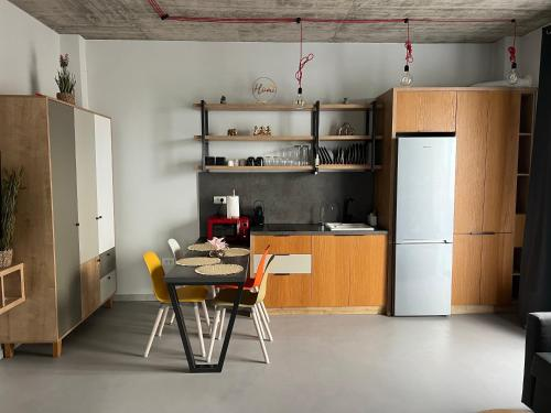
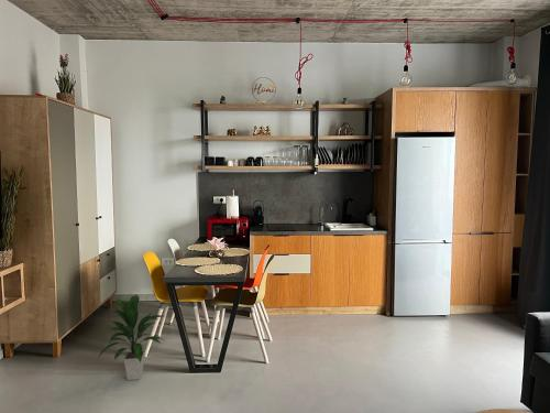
+ indoor plant [97,294,165,381]
